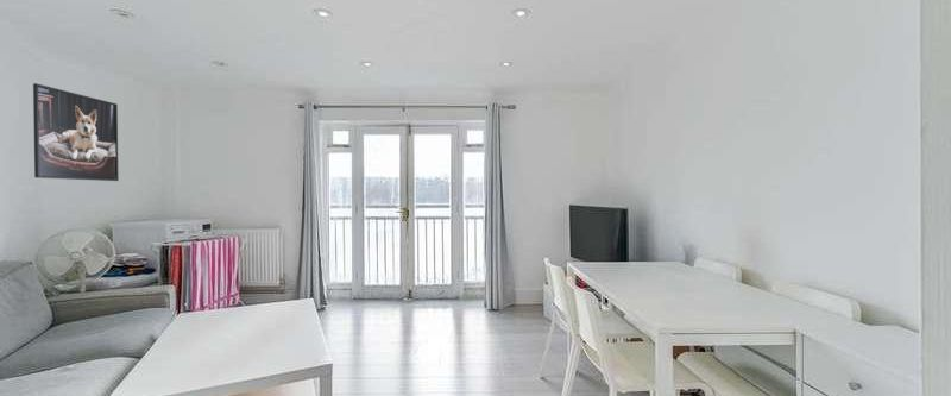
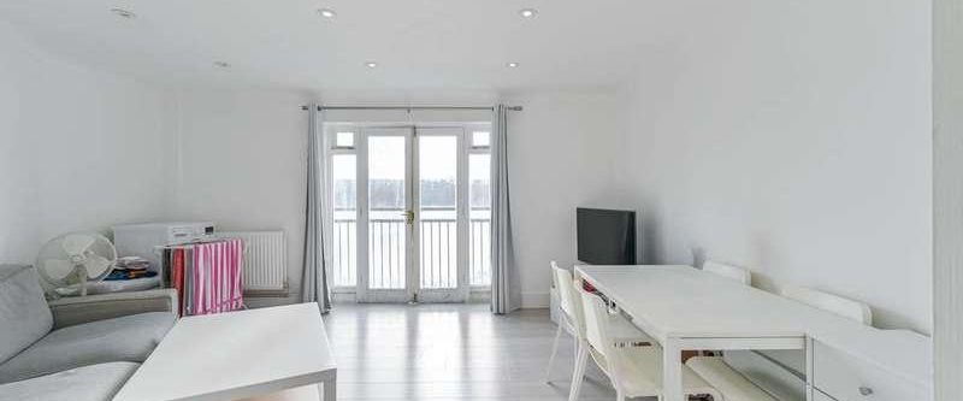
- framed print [32,82,120,182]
